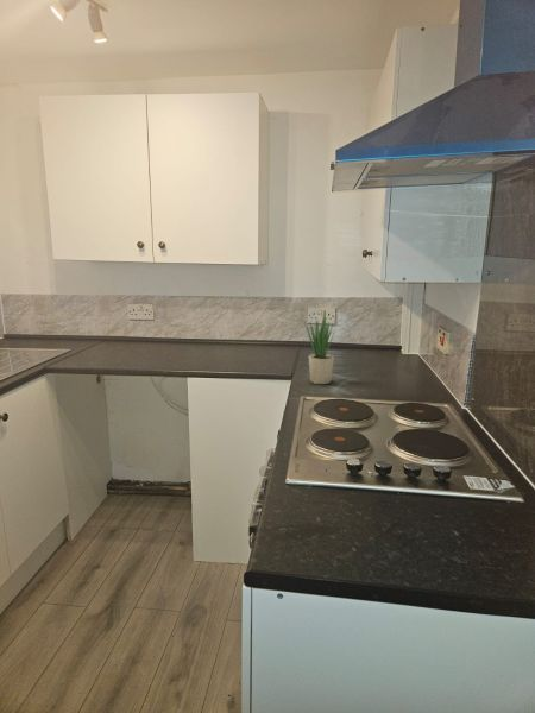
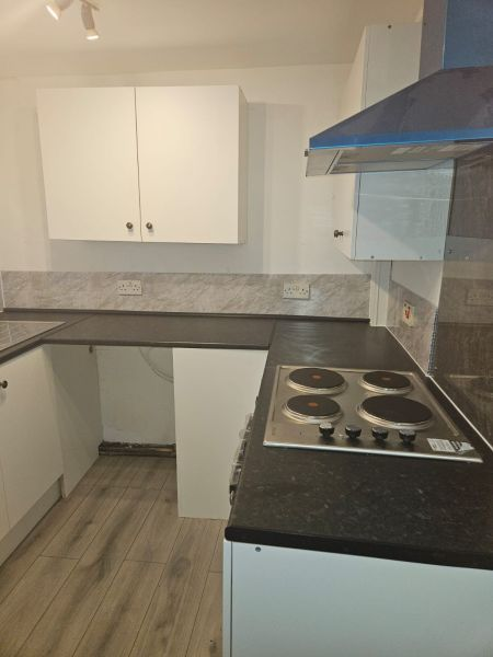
- potted plant [304,309,336,385]
